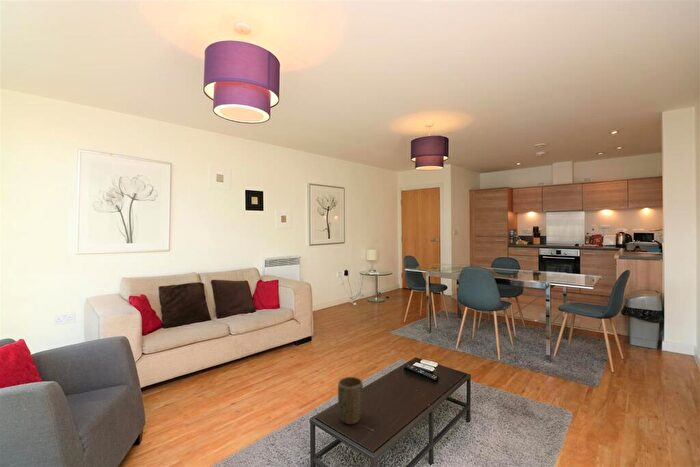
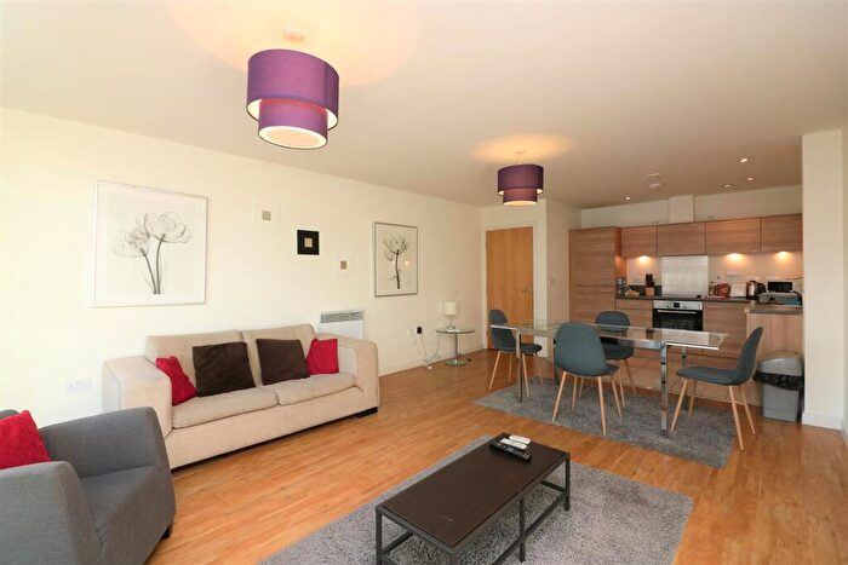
- plant pot [337,376,364,425]
